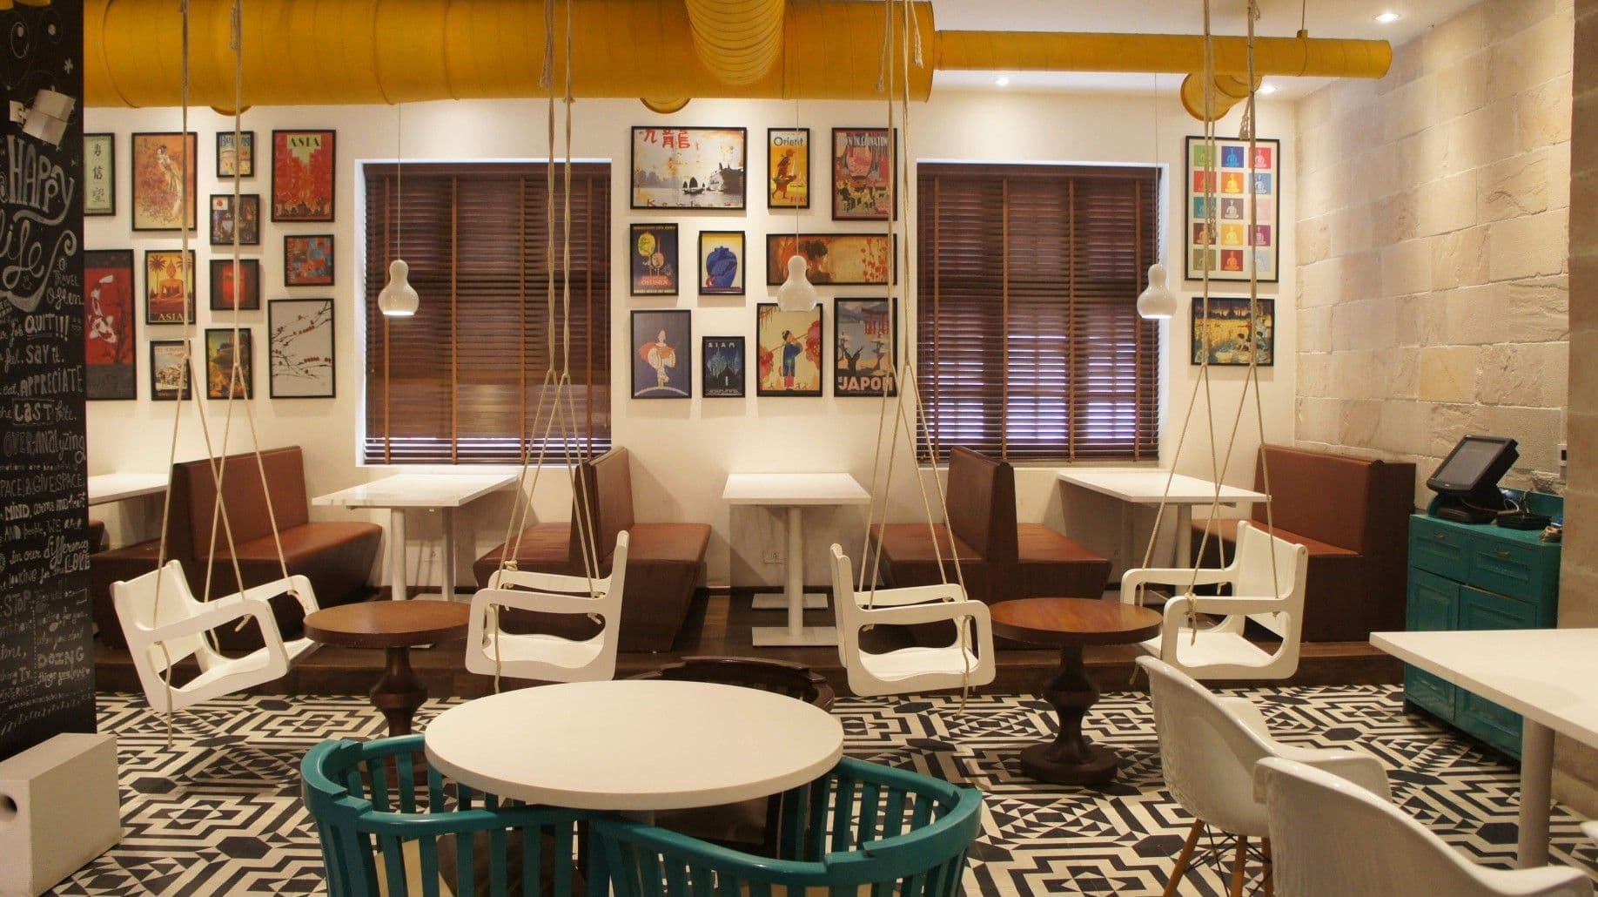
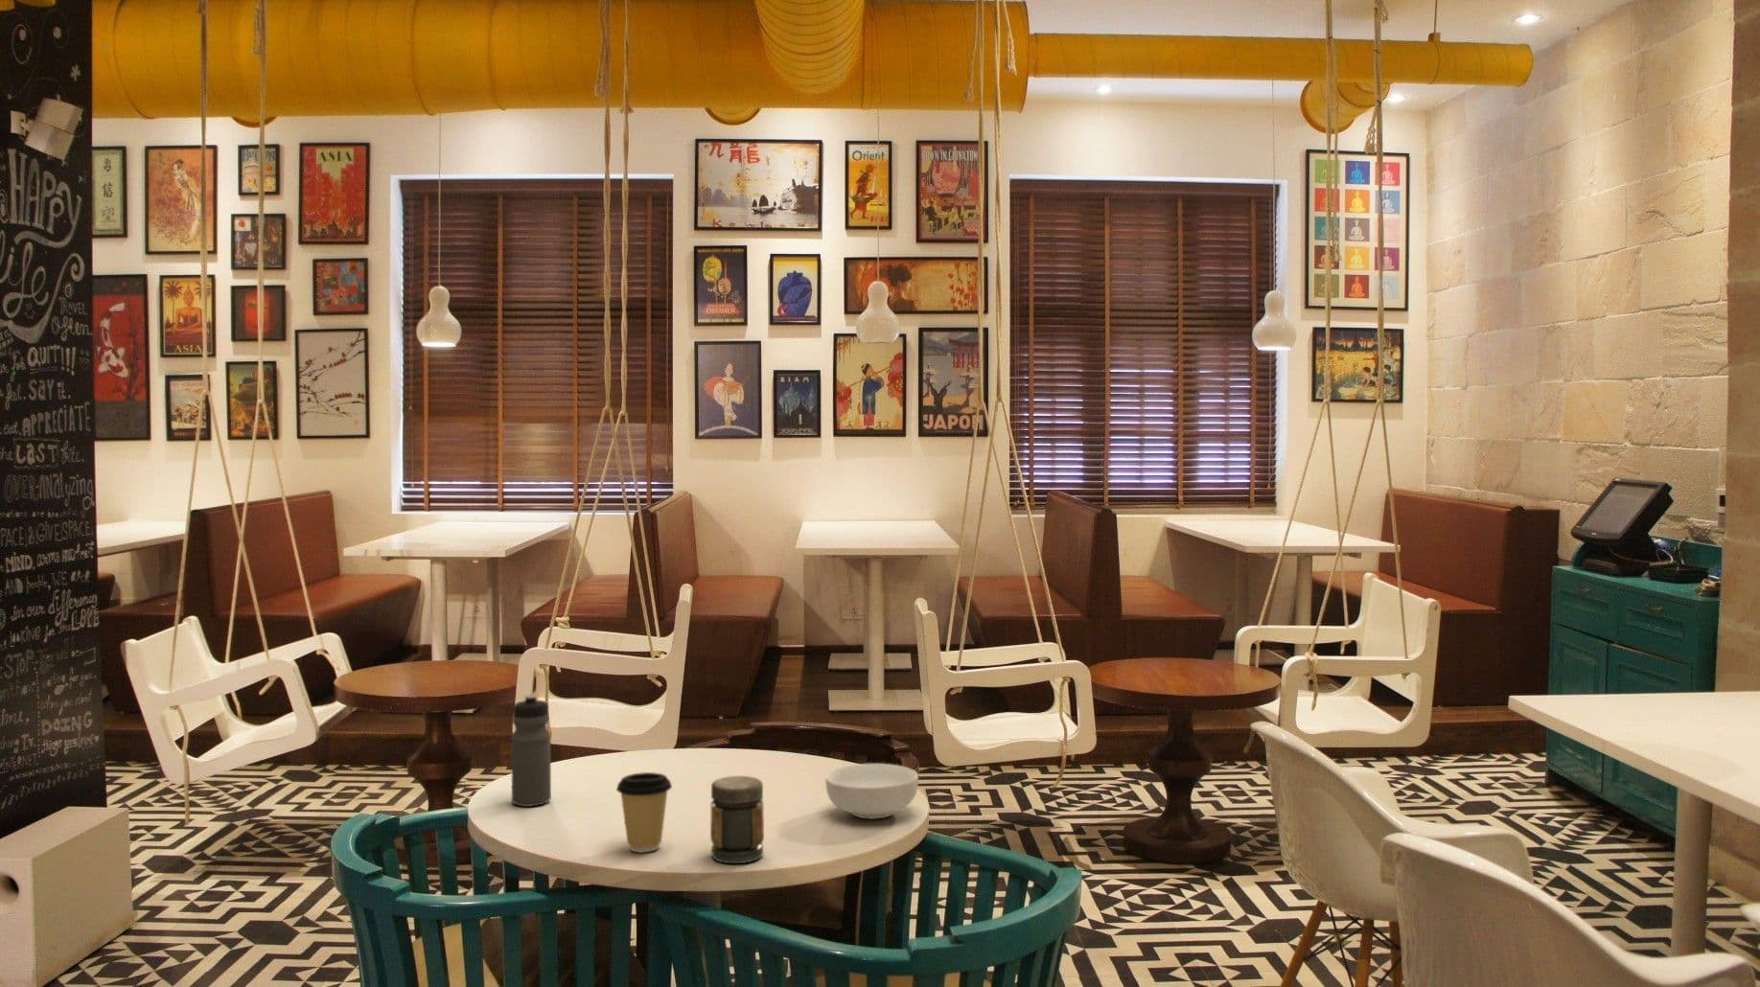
+ cereal bowl [824,762,920,819]
+ jar [710,776,765,864]
+ coffee cup [615,772,673,853]
+ water bottle [510,693,552,808]
